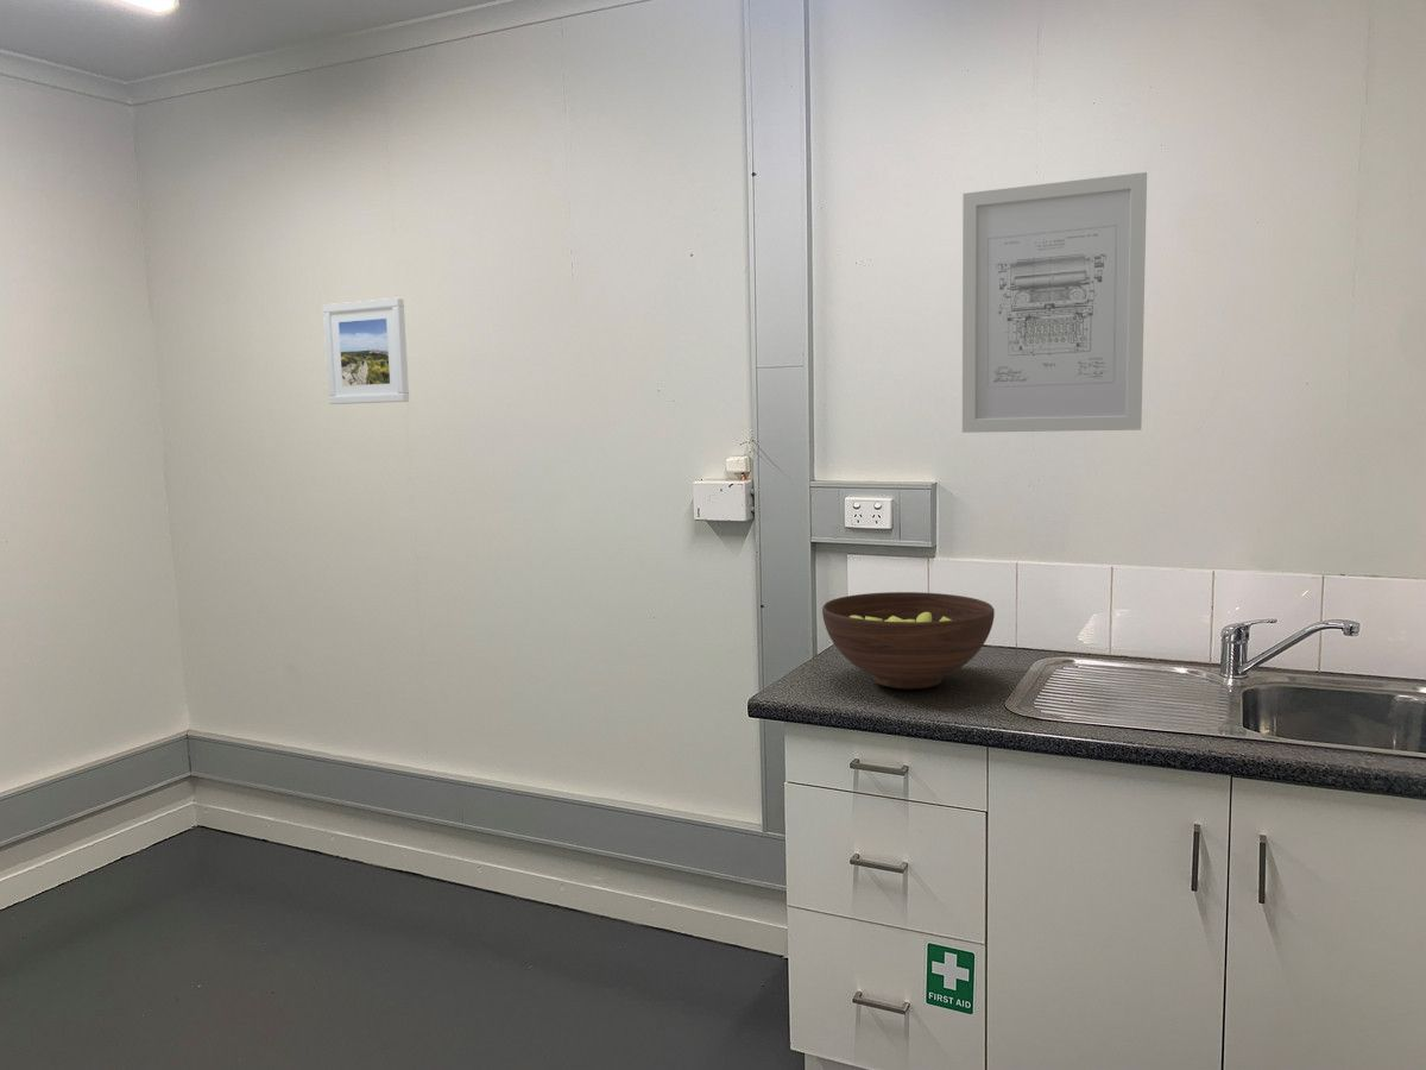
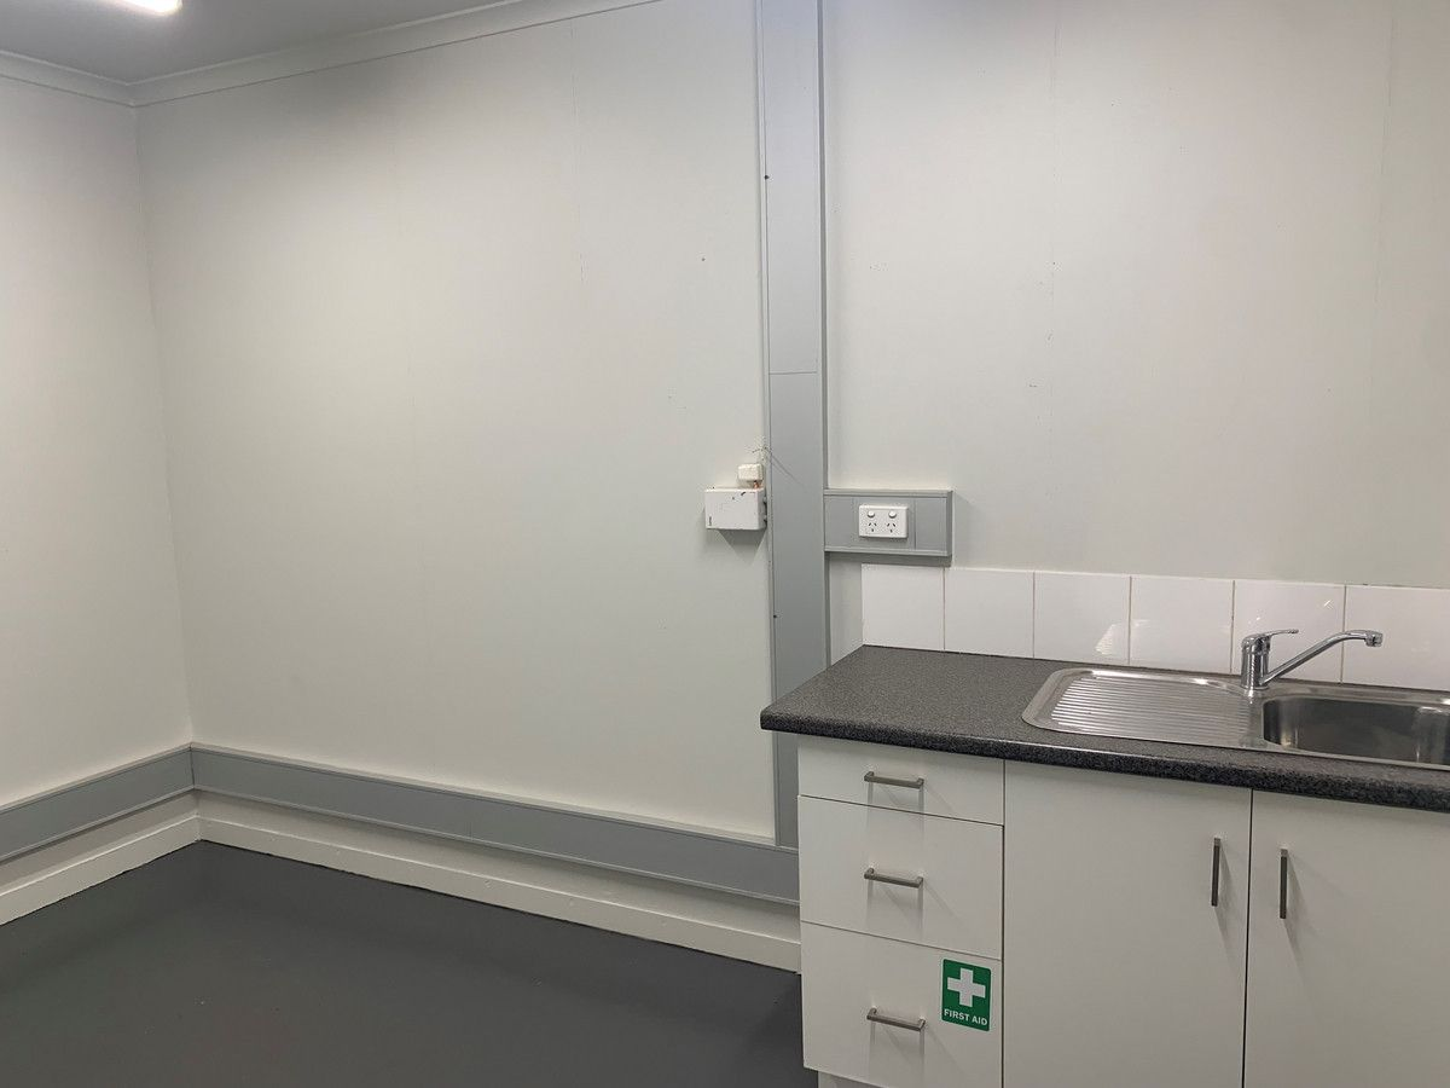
- fruit bowl [821,591,996,691]
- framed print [322,297,410,405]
- wall art [961,171,1148,434]
